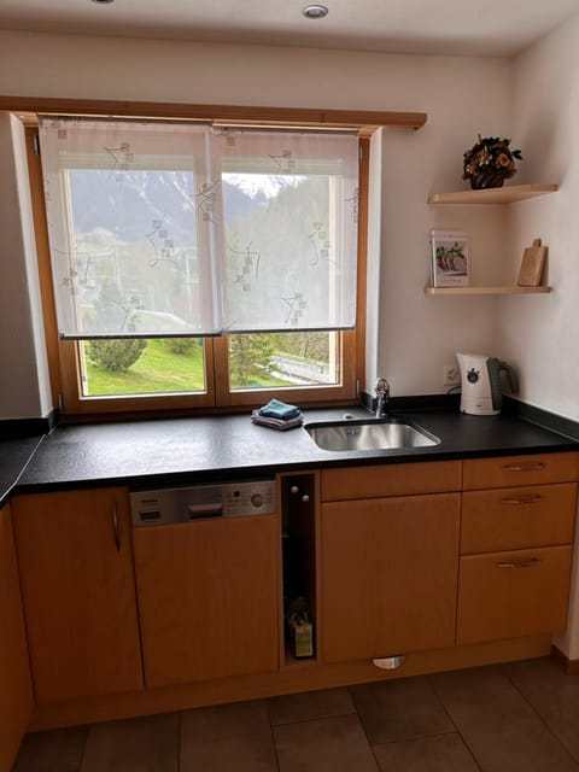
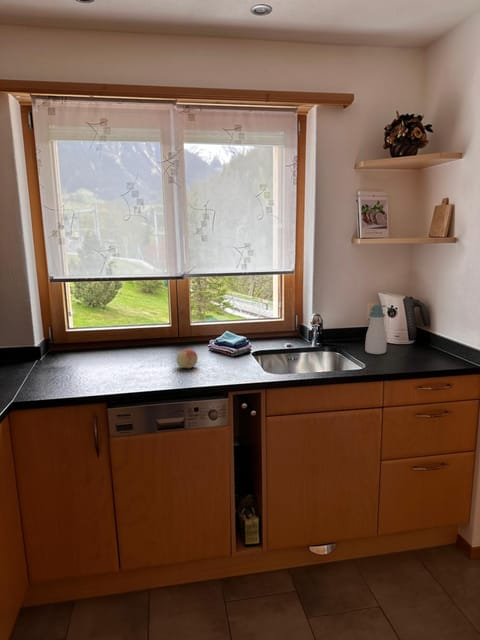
+ fruit [175,348,199,369]
+ soap bottle [364,304,388,355]
